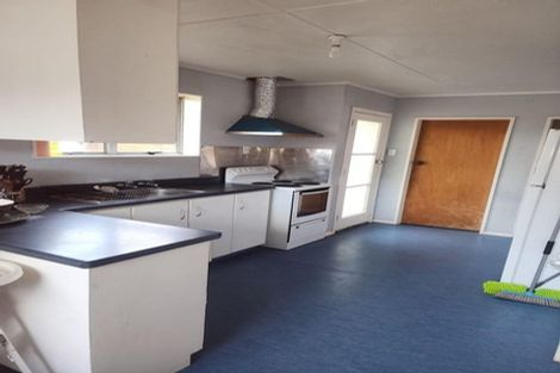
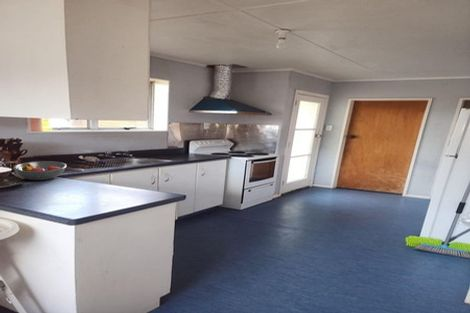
+ fruit bowl [12,160,68,181]
